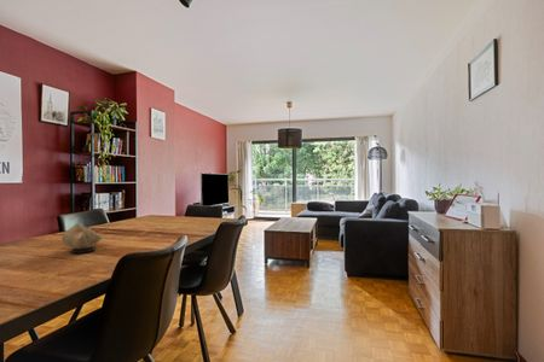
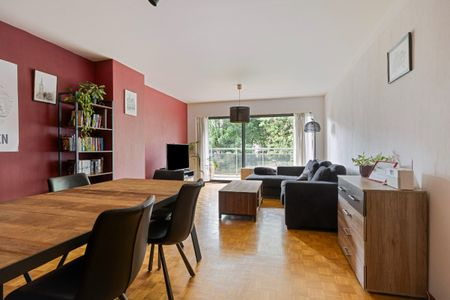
- decorative bowl [60,222,104,255]
